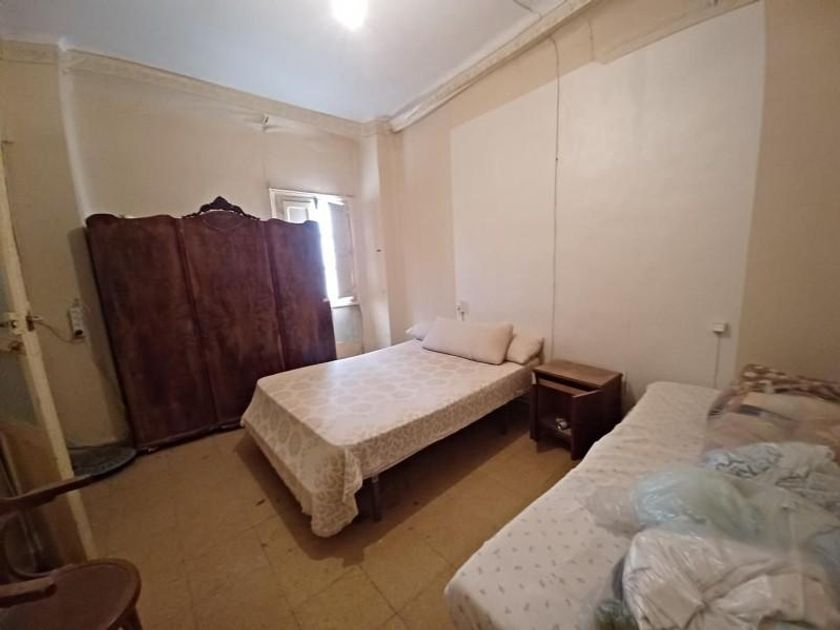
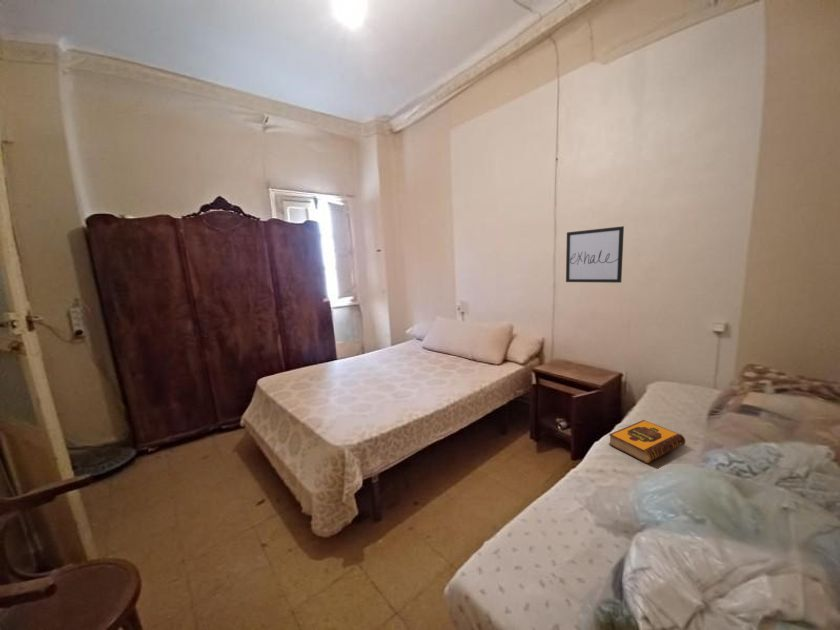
+ hardback book [608,419,687,464]
+ wall art [565,225,625,284]
